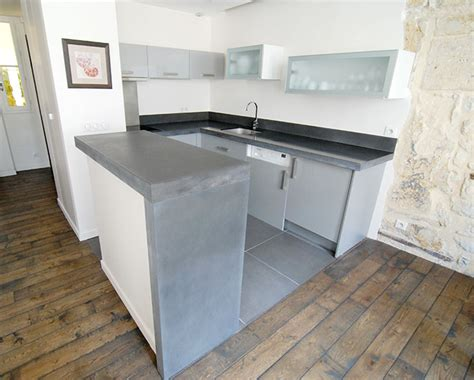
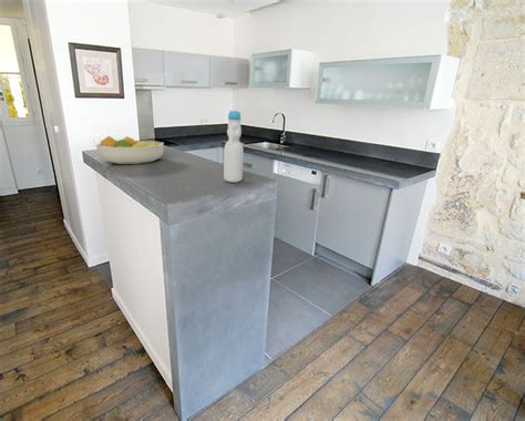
+ fruit bowl [95,135,165,165]
+ bottle [223,109,245,184]
